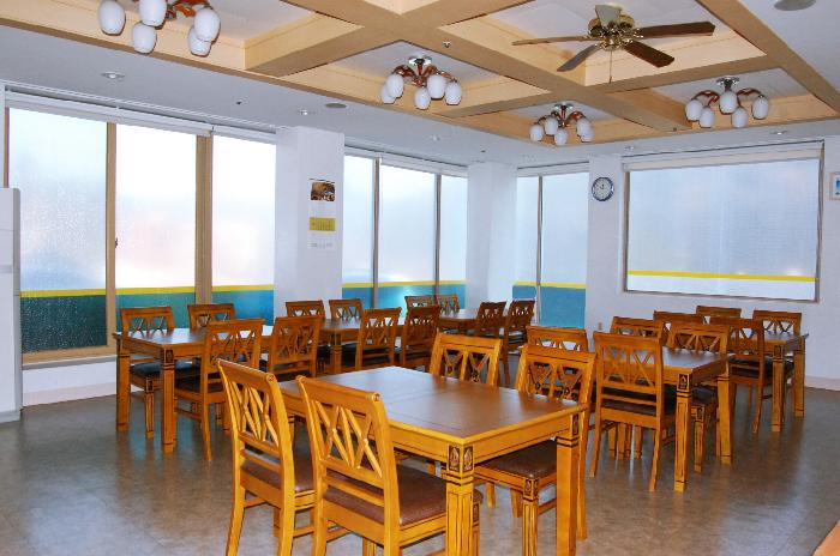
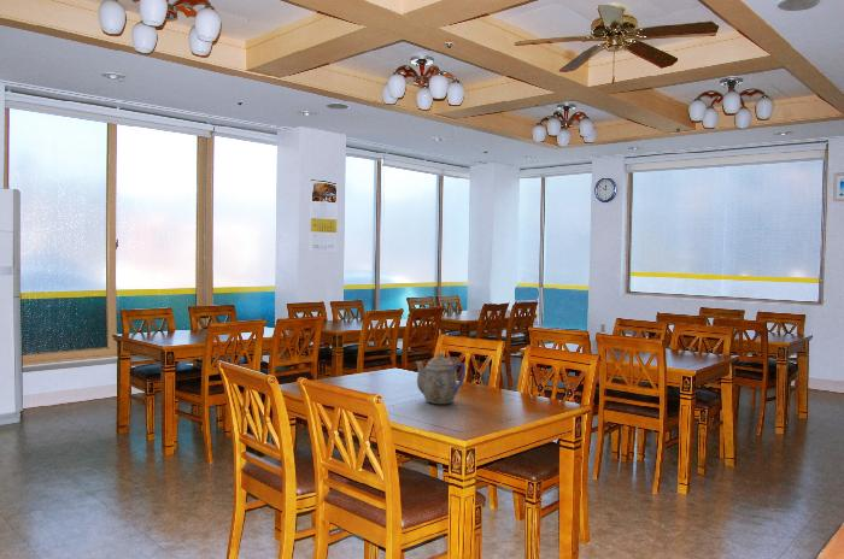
+ teapot [415,352,467,405]
